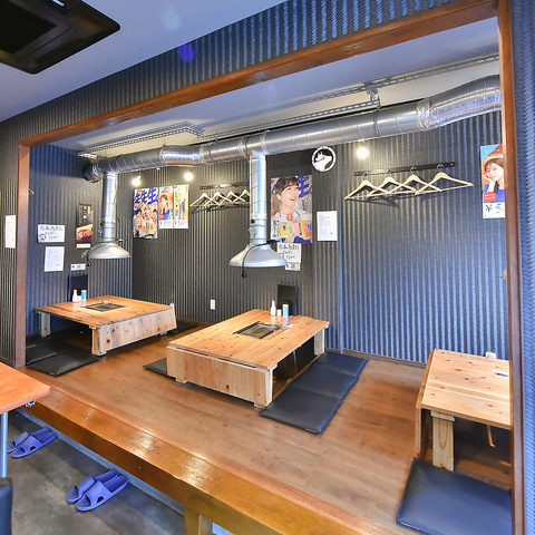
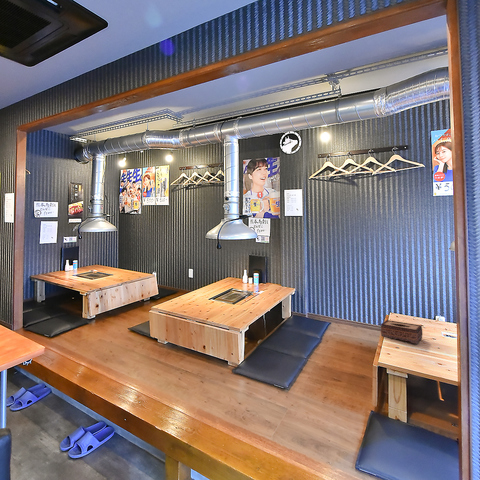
+ tissue box [380,319,423,345]
